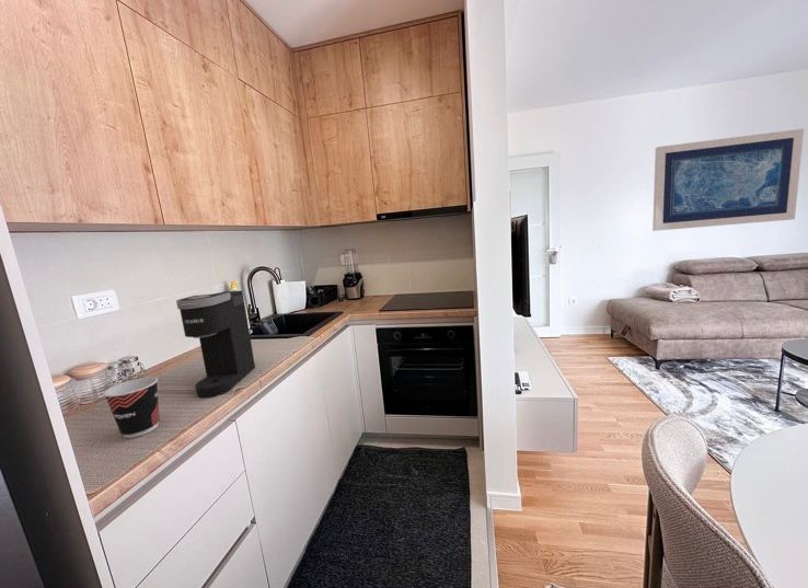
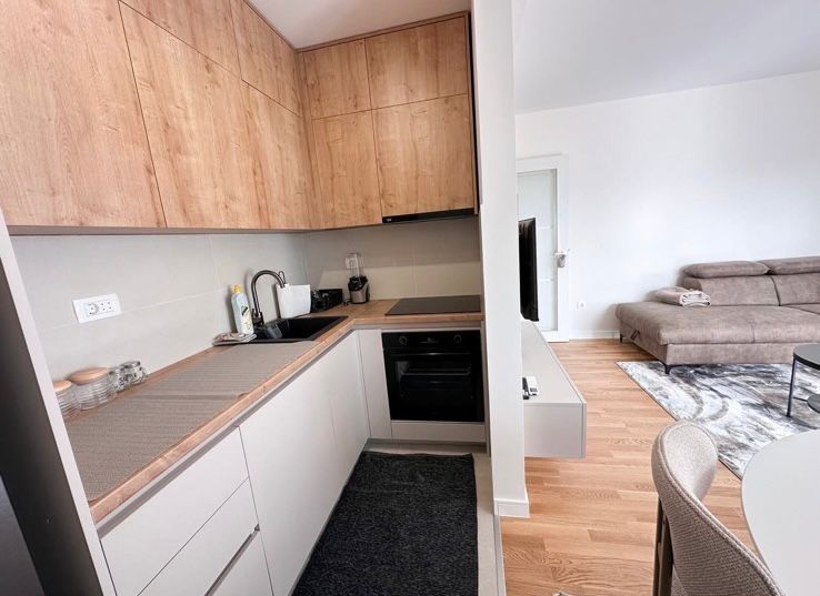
- cup [102,376,161,439]
- coffee maker [175,289,256,397]
- wall art [651,128,805,232]
